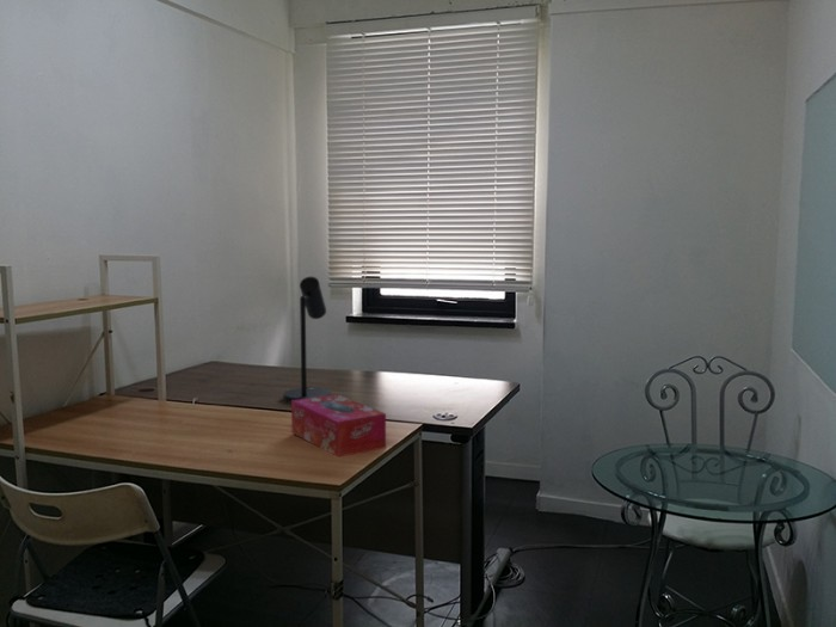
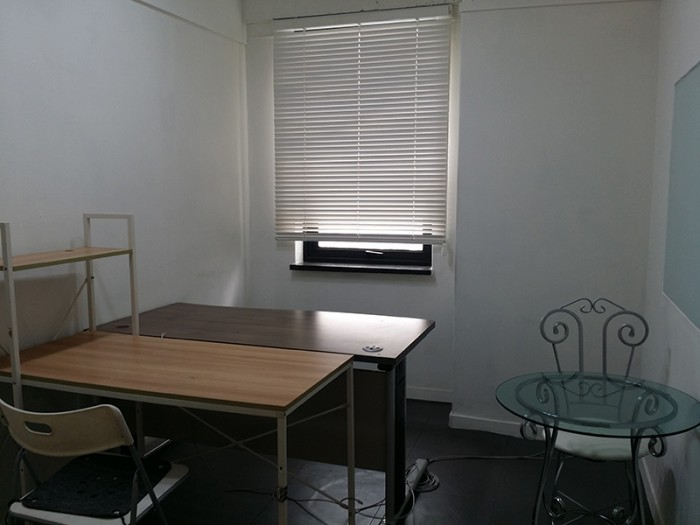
- desk lamp [282,276,332,405]
- tissue box [290,393,387,457]
